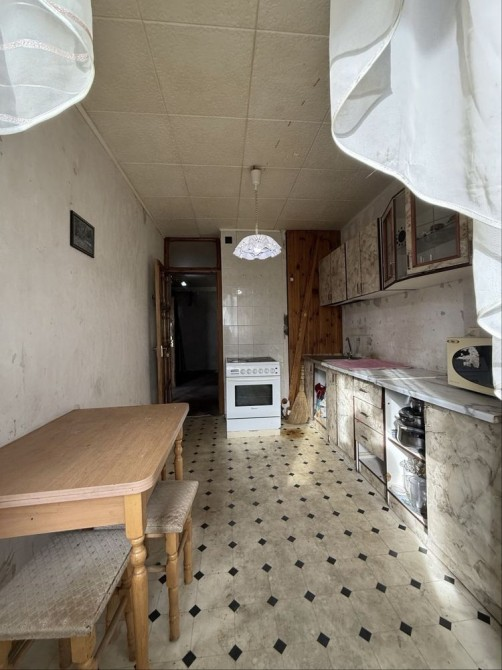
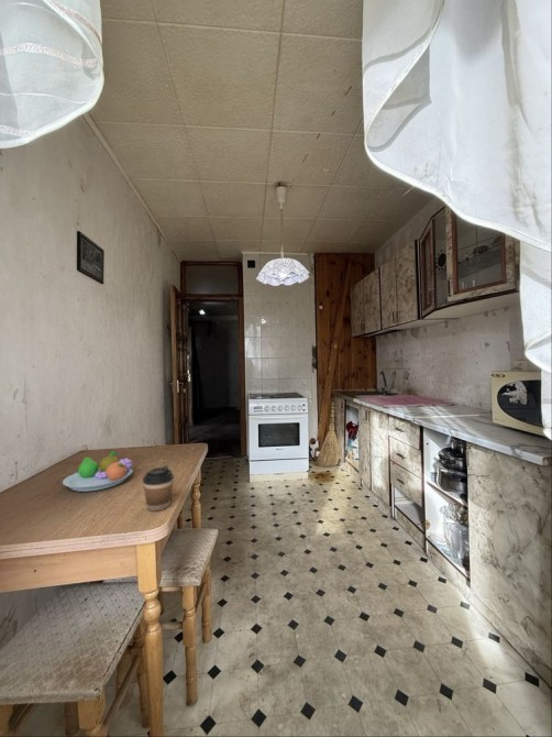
+ fruit bowl [62,451,134,493]
+ coffee cup [142,464,175,513]
